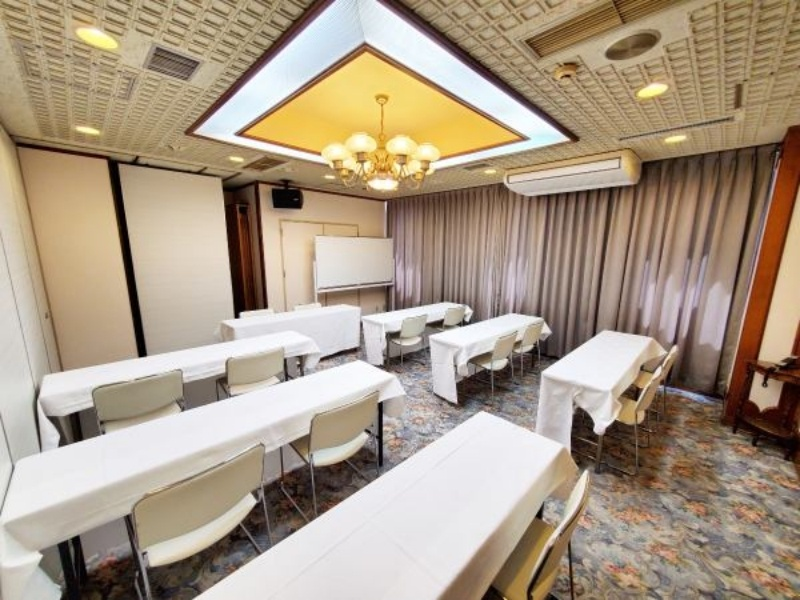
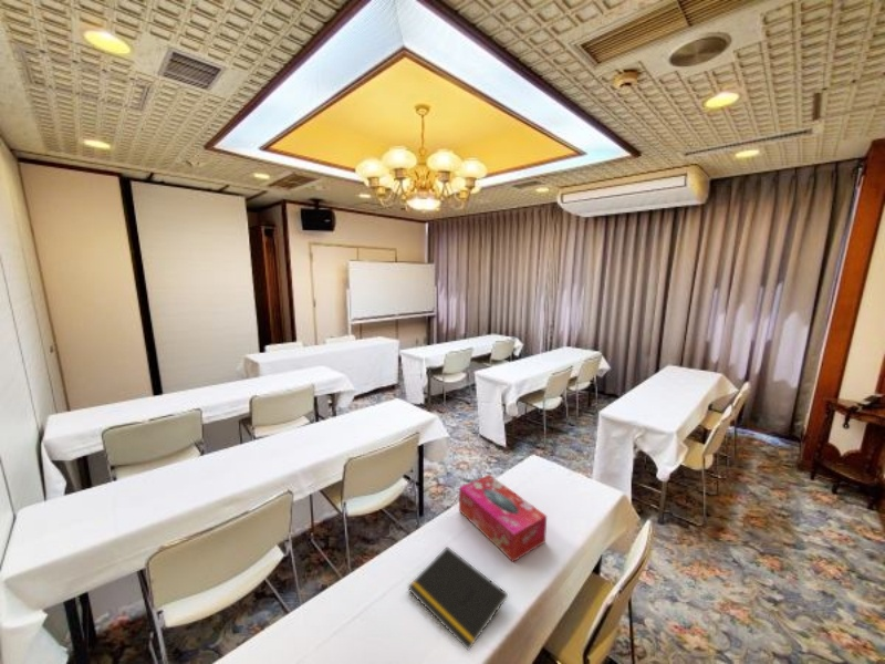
+ tissue box [458,474,548,563]
+ notepad [407,546,509,652]
